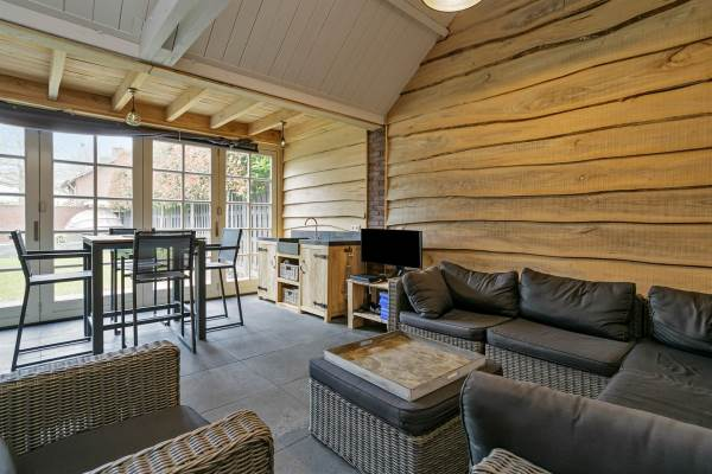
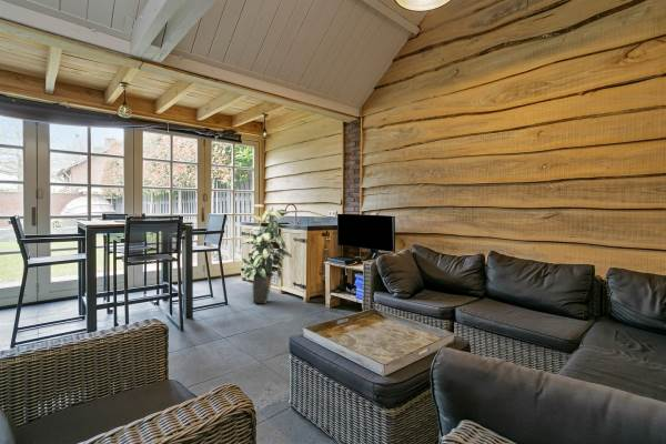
+ indoor plant [241,203,293,304]
